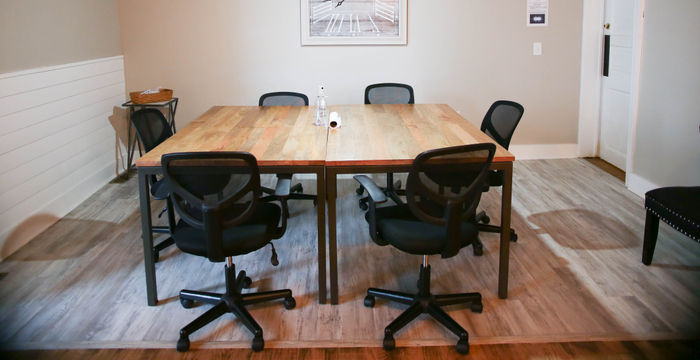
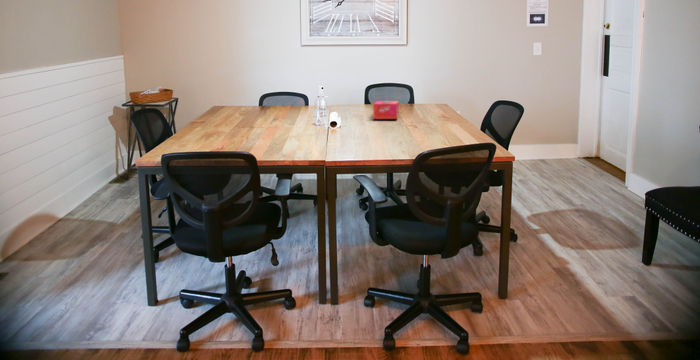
+ tissue box [372,100,400,120]
